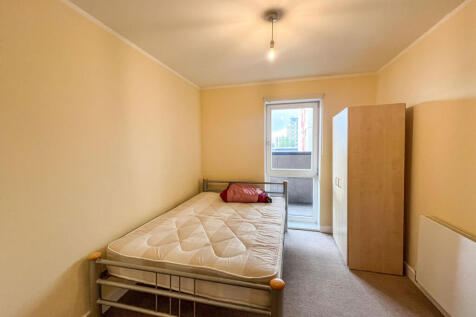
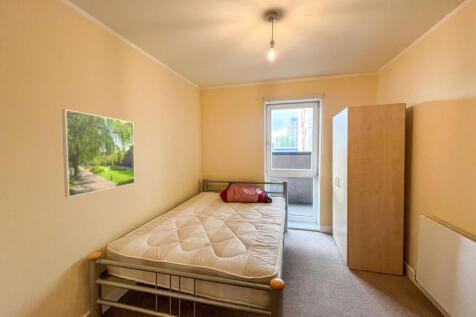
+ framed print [61,108,136,198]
